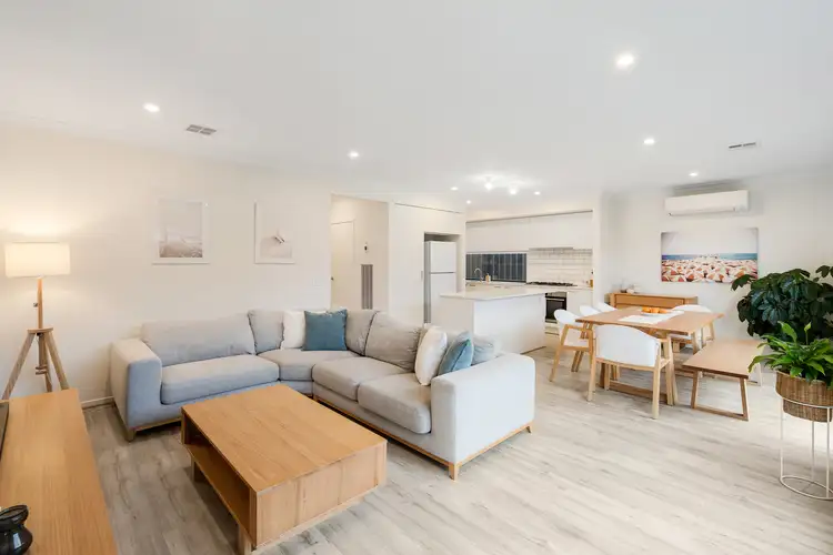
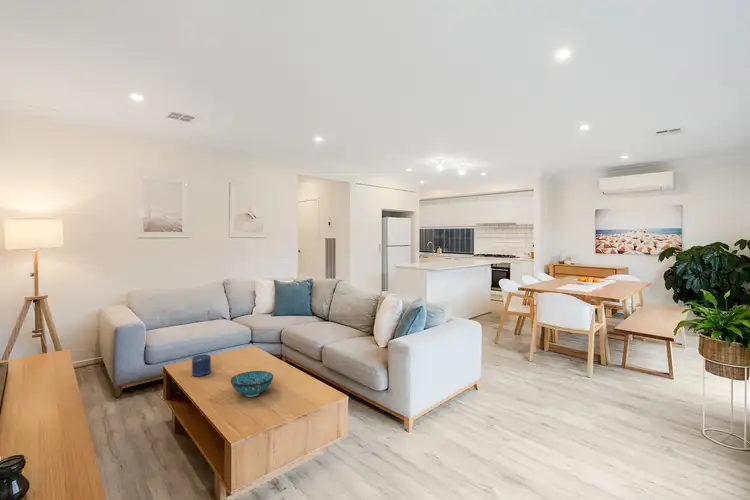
+ candle [191,353,212,377]
+ decorative bowl [229,370,274,398]
